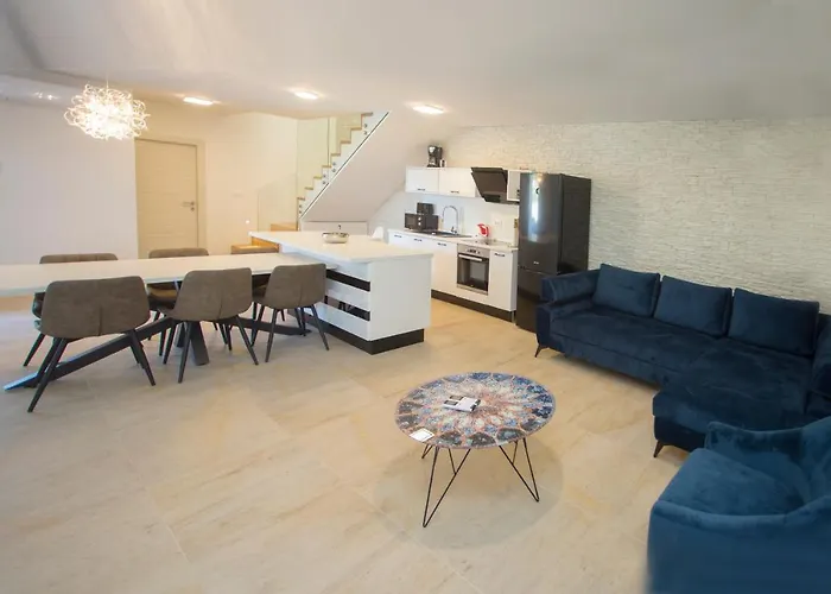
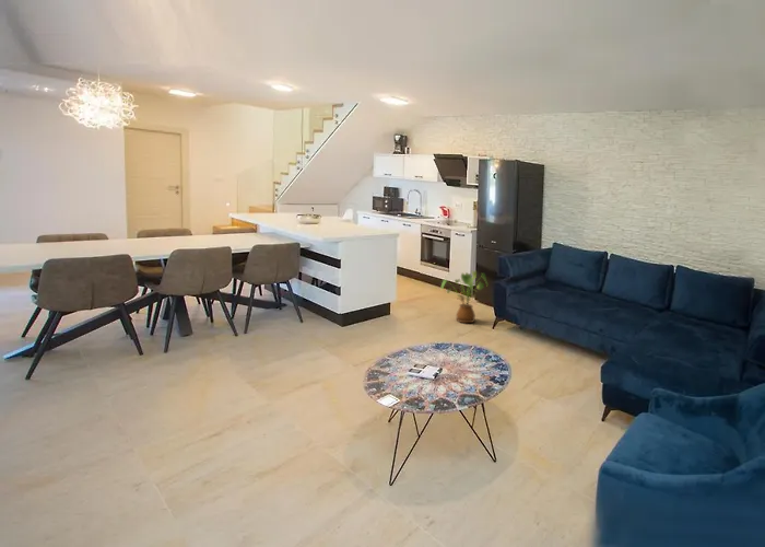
+ house plant [440,269,489,324]
